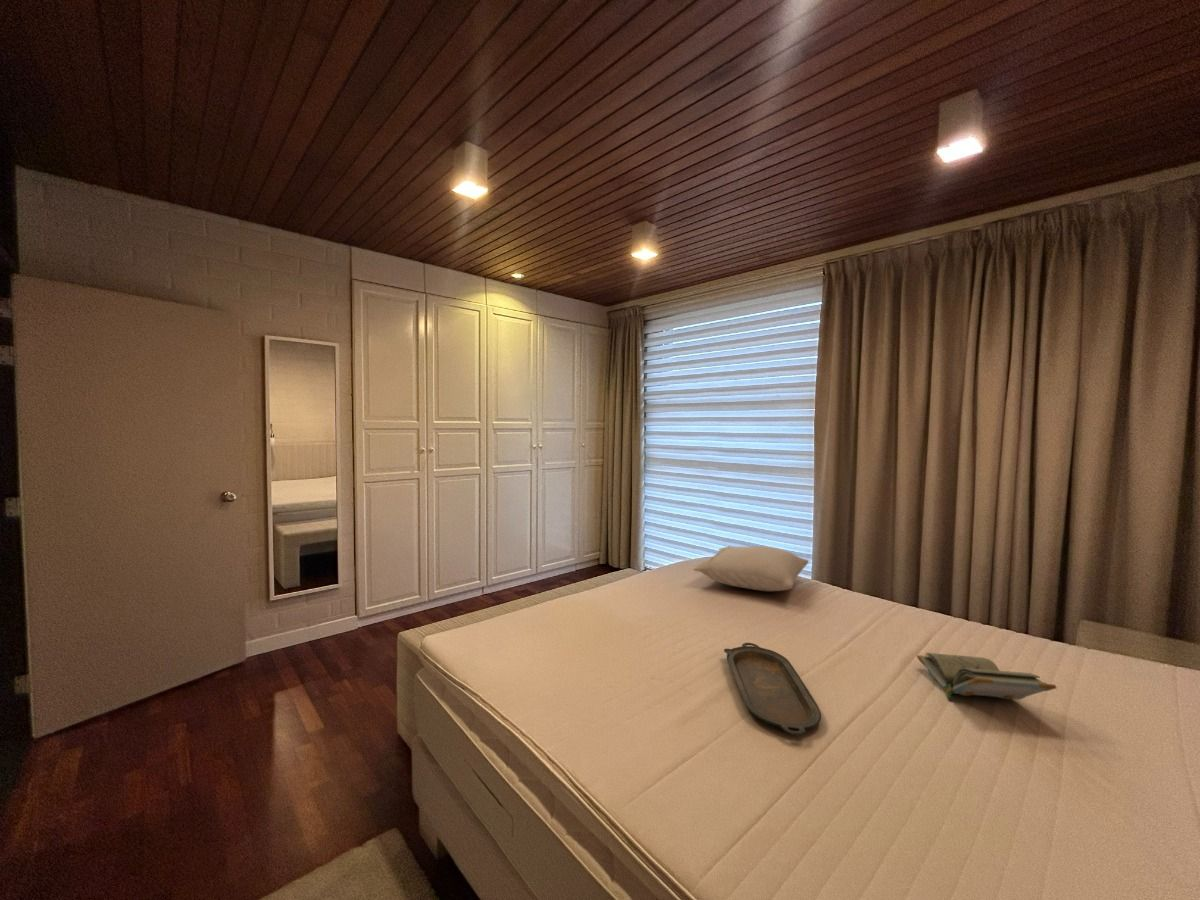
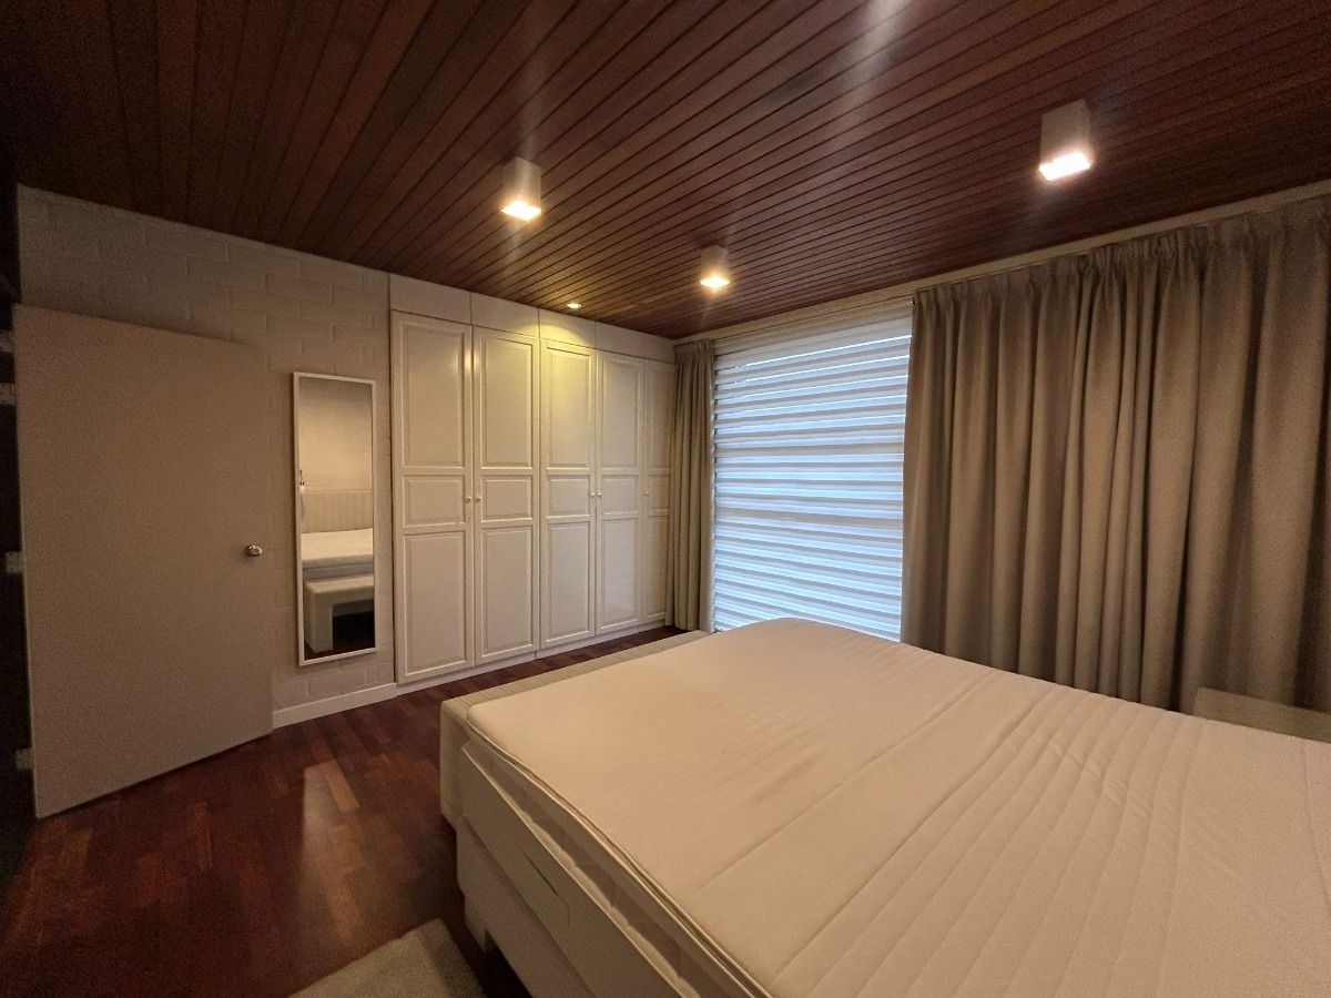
- book [916,652,1058,701]
- serving tray [723,642,822,736]
- pillow [692,545,810,592]
